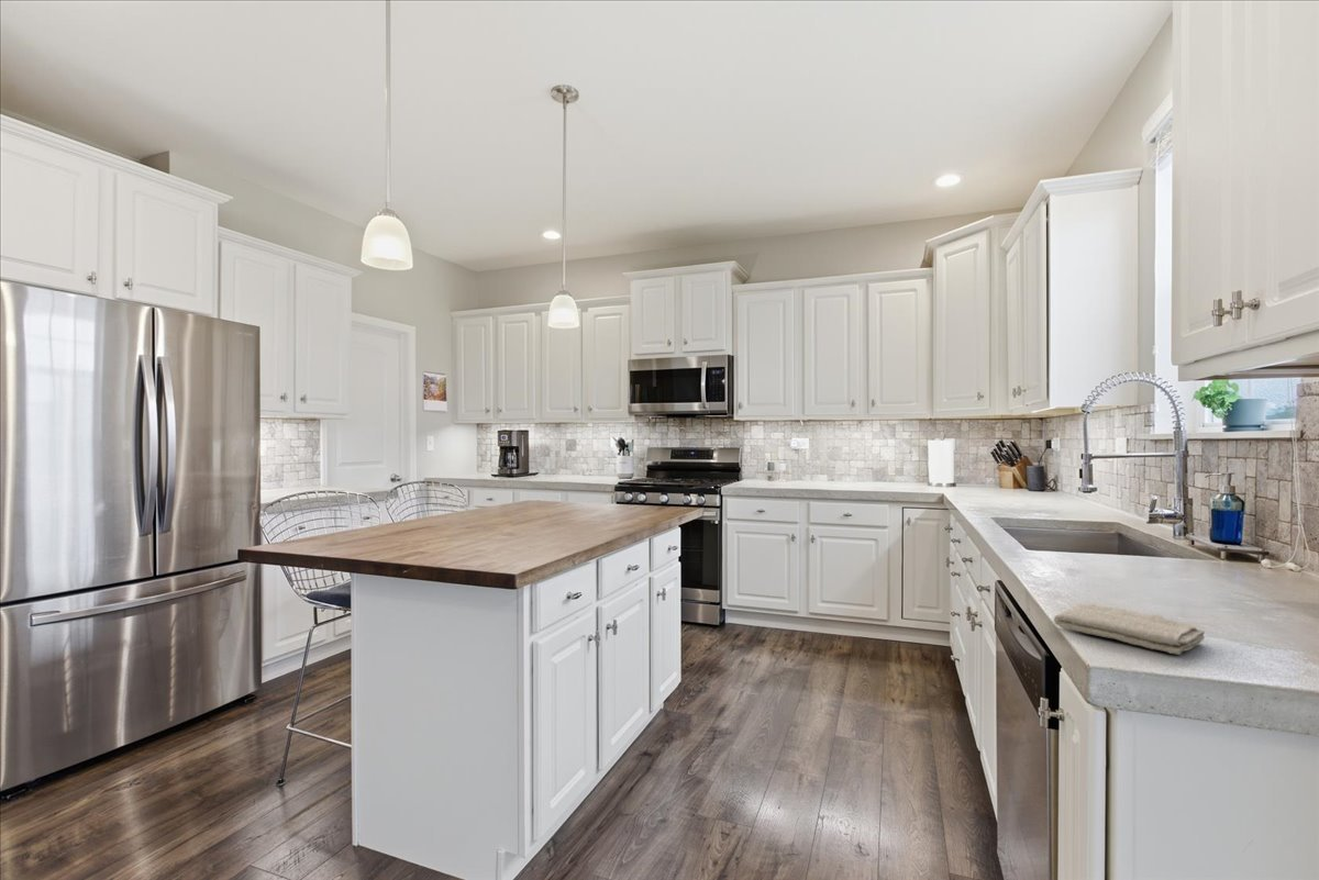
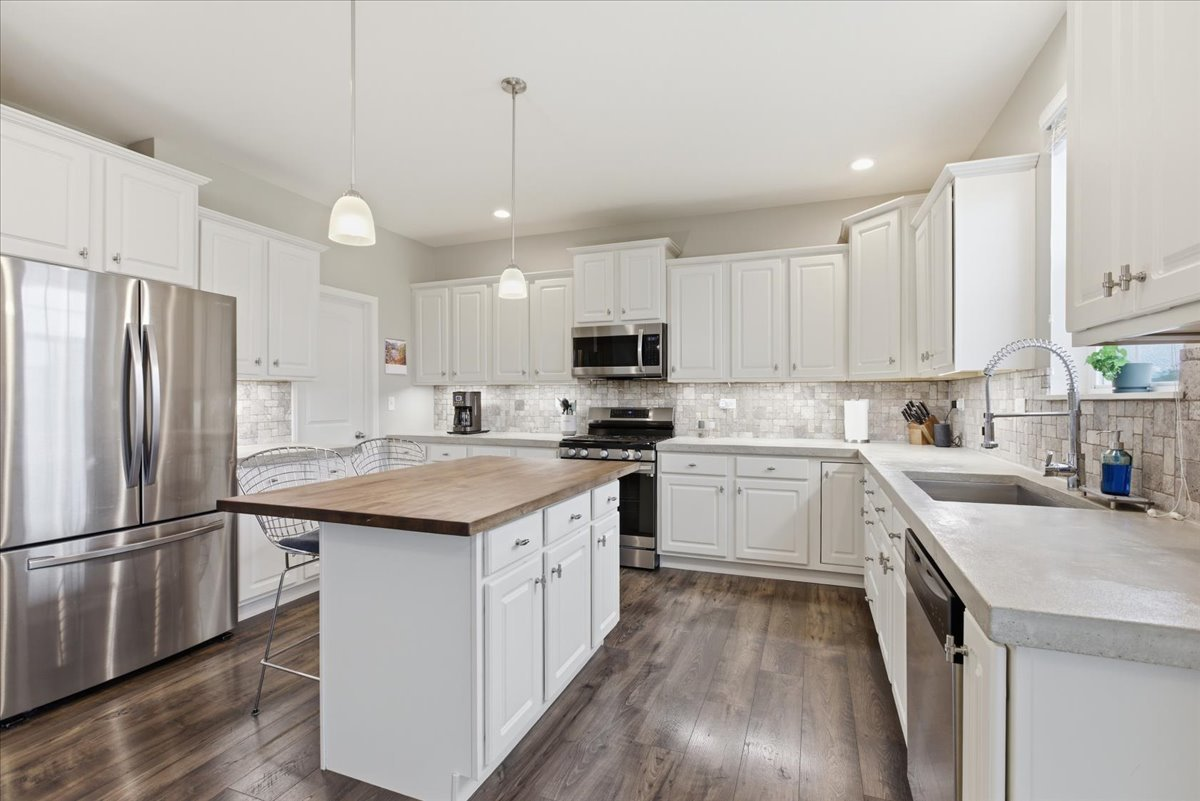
- washcloth [1053,602,1206,656]
